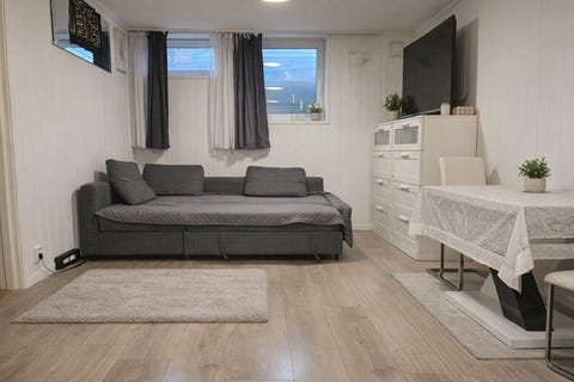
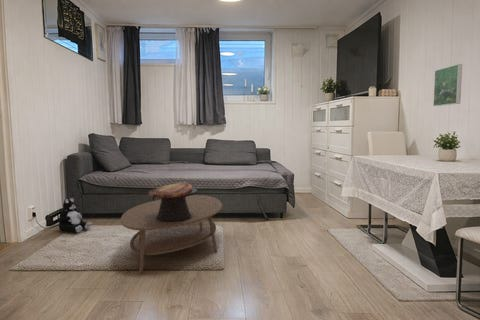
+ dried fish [148,180,198,222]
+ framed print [432,63,463,107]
+ plush toy [58,197,93,234]
+ coffee table [120,194,223,275]
